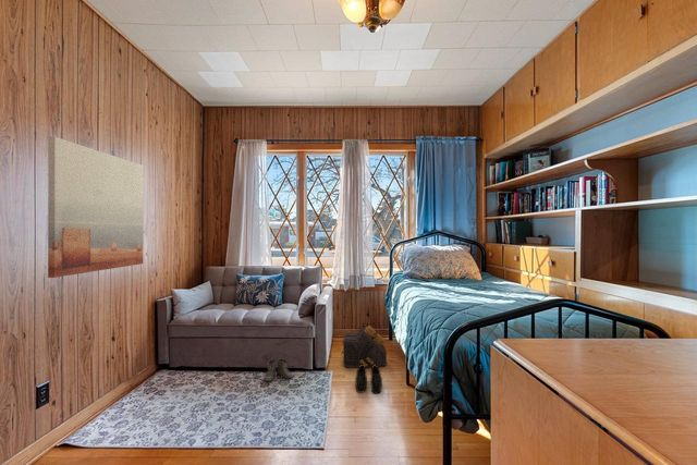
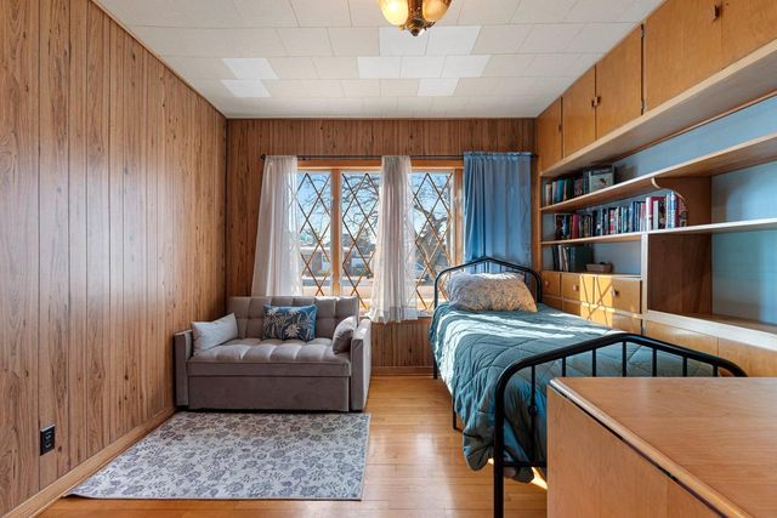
- boots [354,365,383,395]
- wall art [47,136,145,279]
- boots [264,357,294,383]
- backpack [340,325,388,369]
